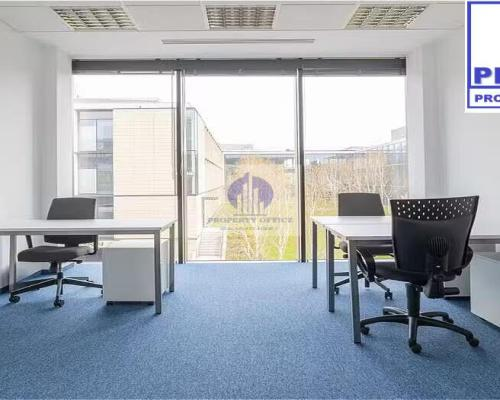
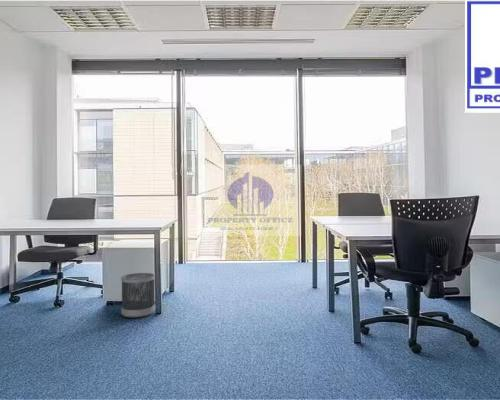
+ wastebasket [120,272,156,319]
